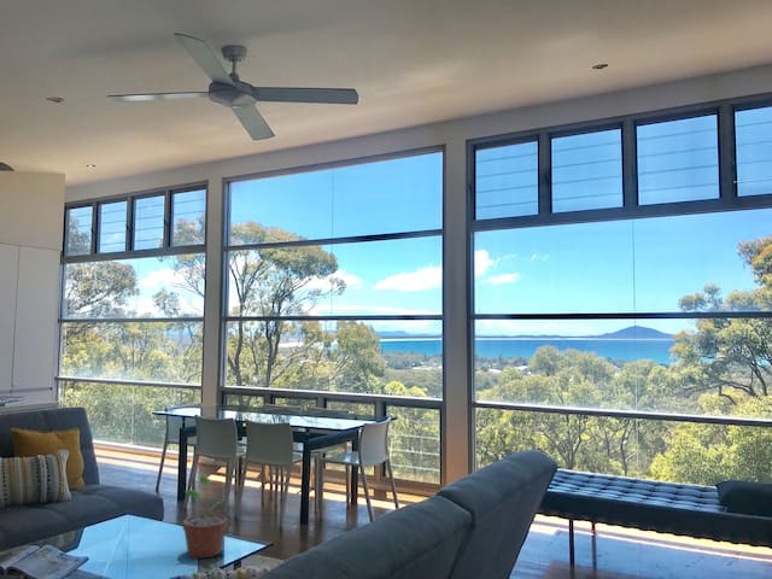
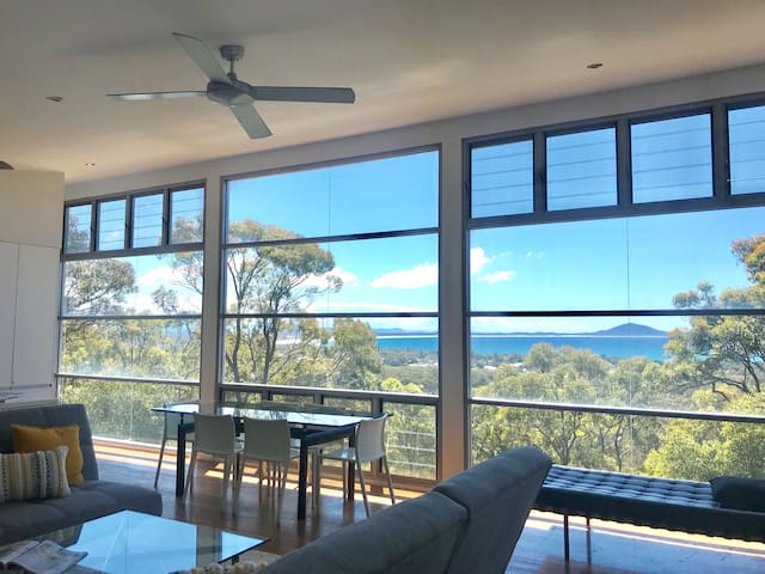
- potted plant [182,474,228,560]
